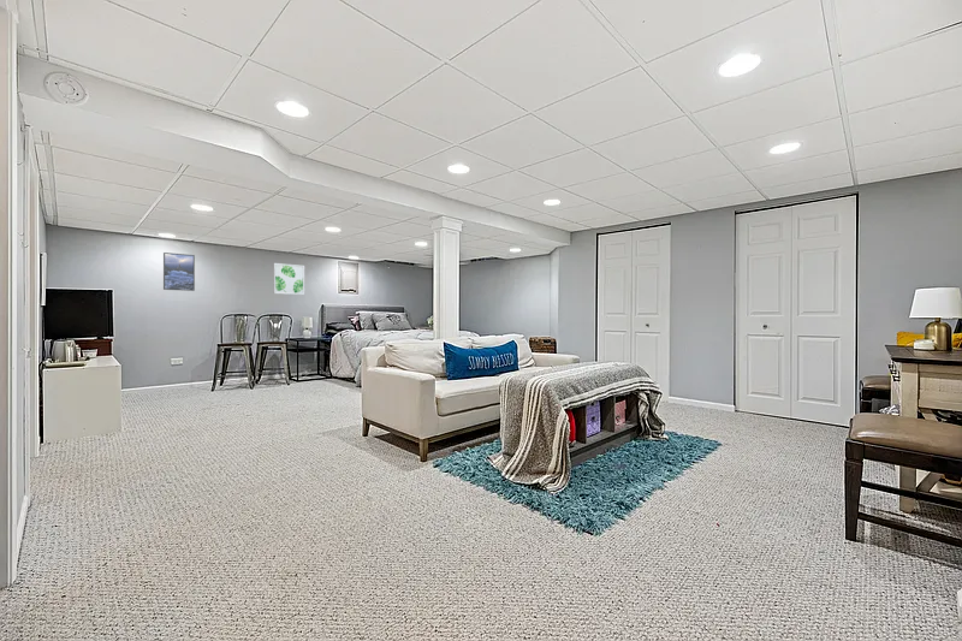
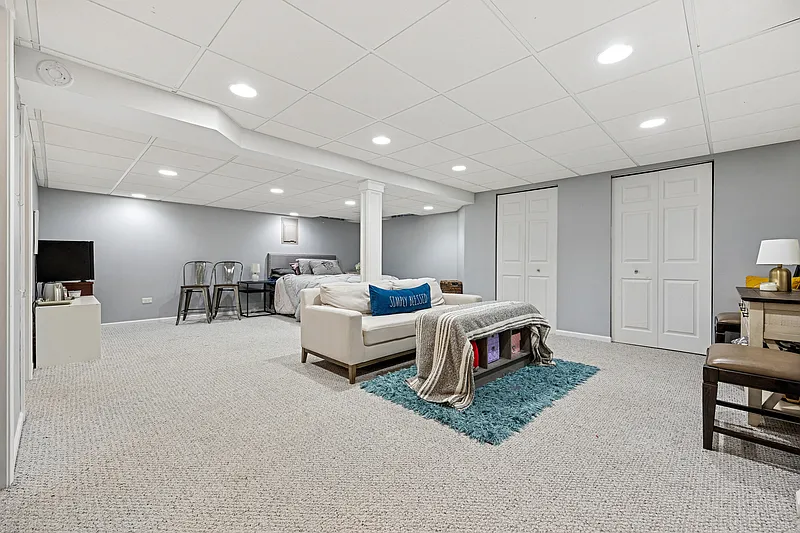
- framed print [162,251,196,292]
- wall art [273,262,305,296]
